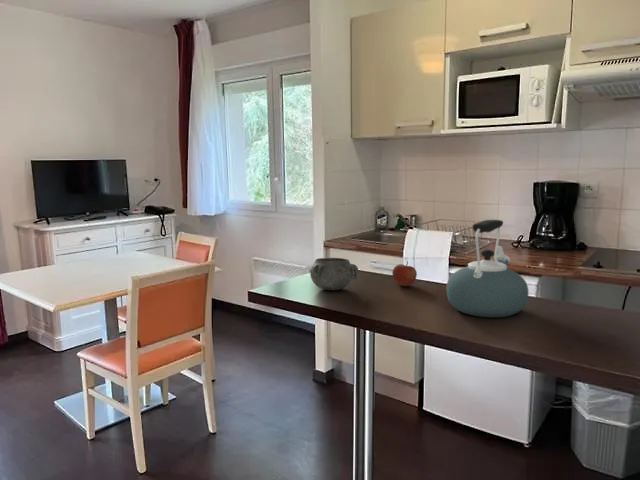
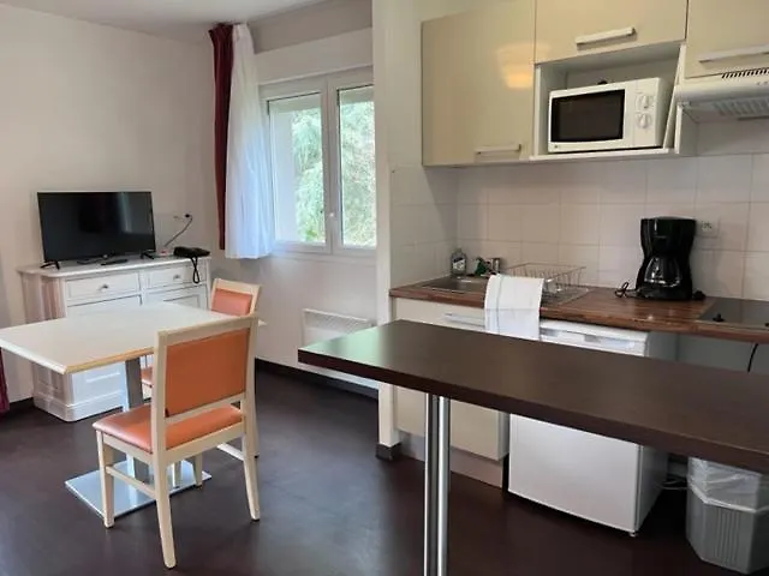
- apple [391,260,418,287]
- kettle [445,219,530,318]
- decorative bowl [309,257,360,291]
